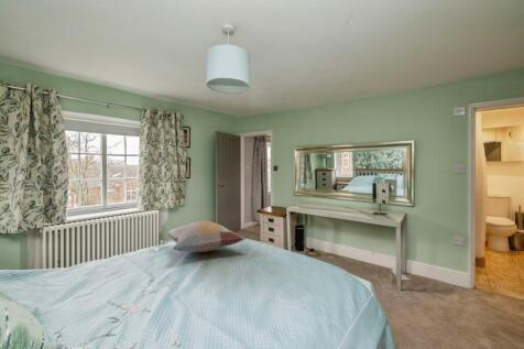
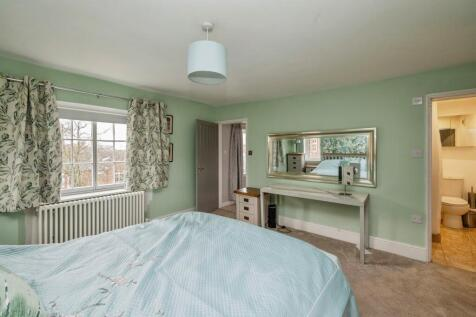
- decorative pillow [166,220,247,253]
